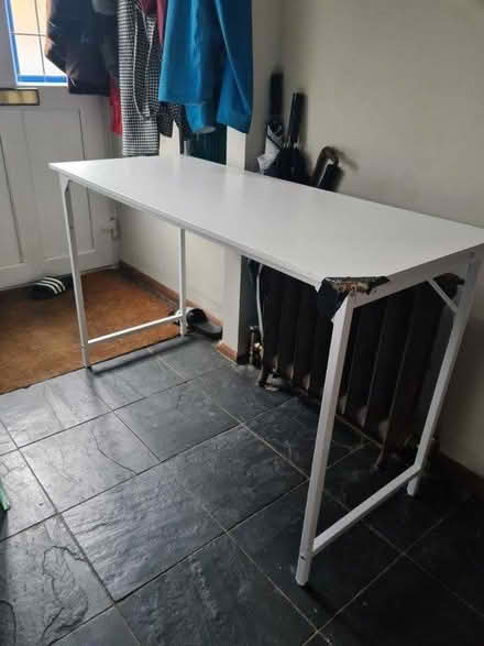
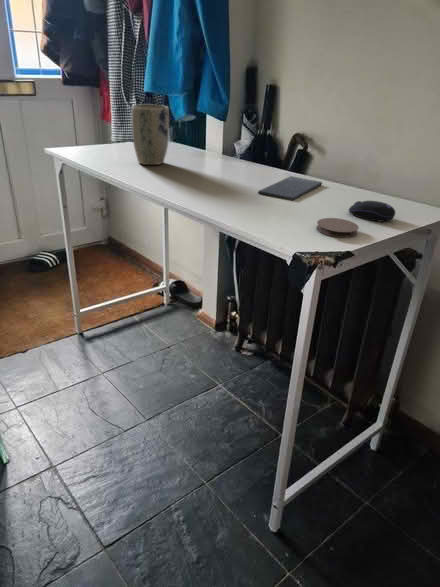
+ plant pot [130,104,170,166]
+ computer mouse [348,200,396,223]
+ coaster [315,217,360,239]
+ keyboard [257,175,323,202]
